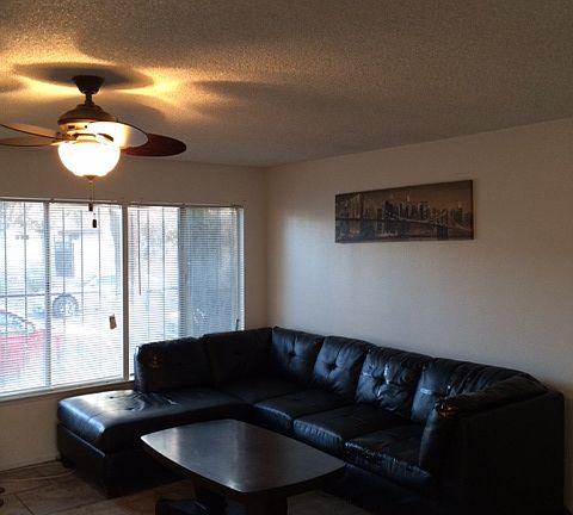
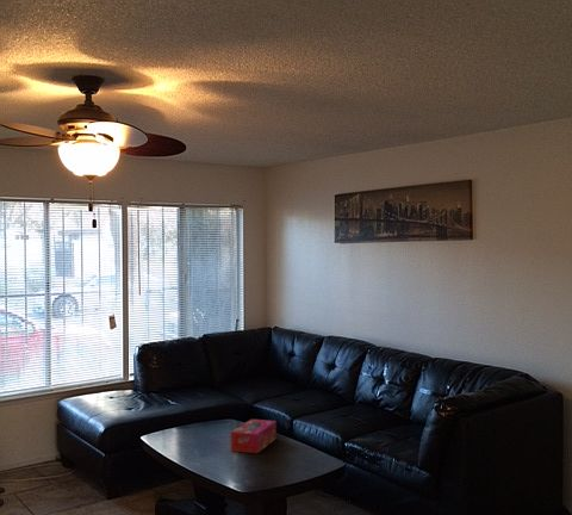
+ tissue box [230,418,278,454]
